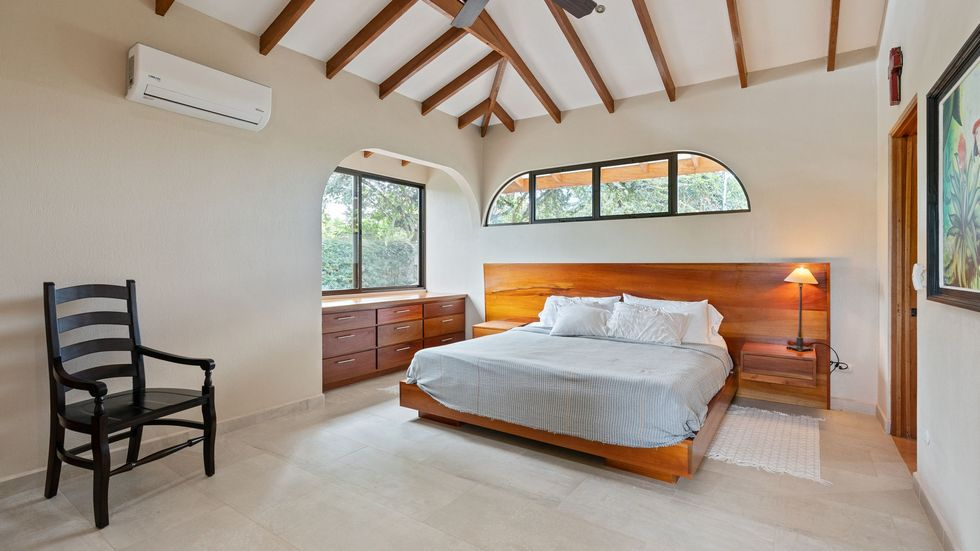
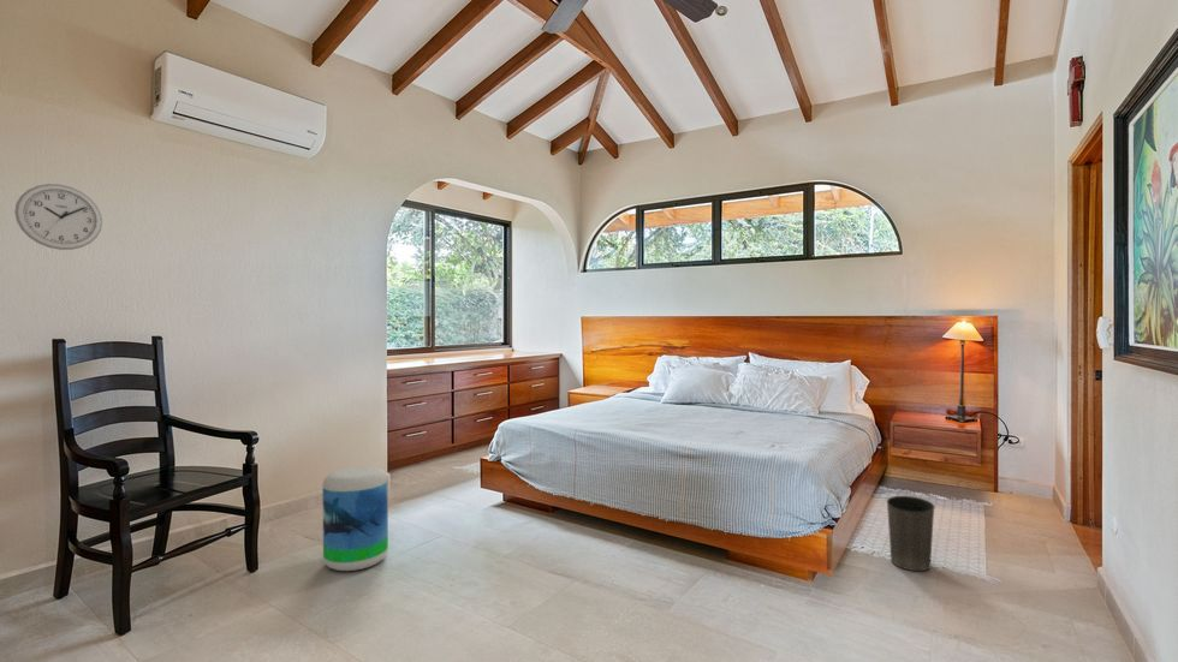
+ wall clock [13,183,103,251]
+ waste basket [886,495,936,572]
+ stool [321,465,389,572]
